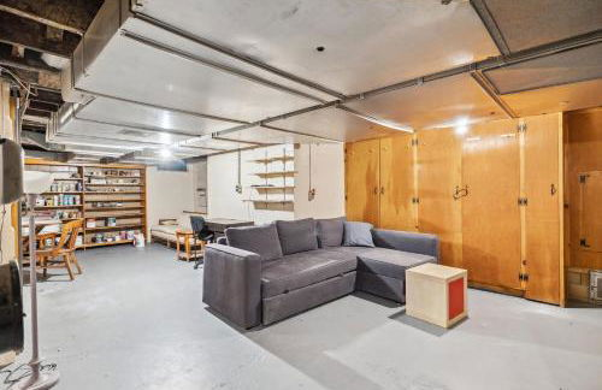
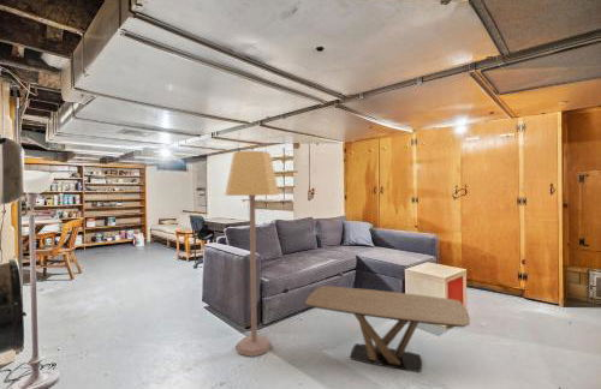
+ lamp [224,150,280,358]
+ coffee table [304,285,471,373]
